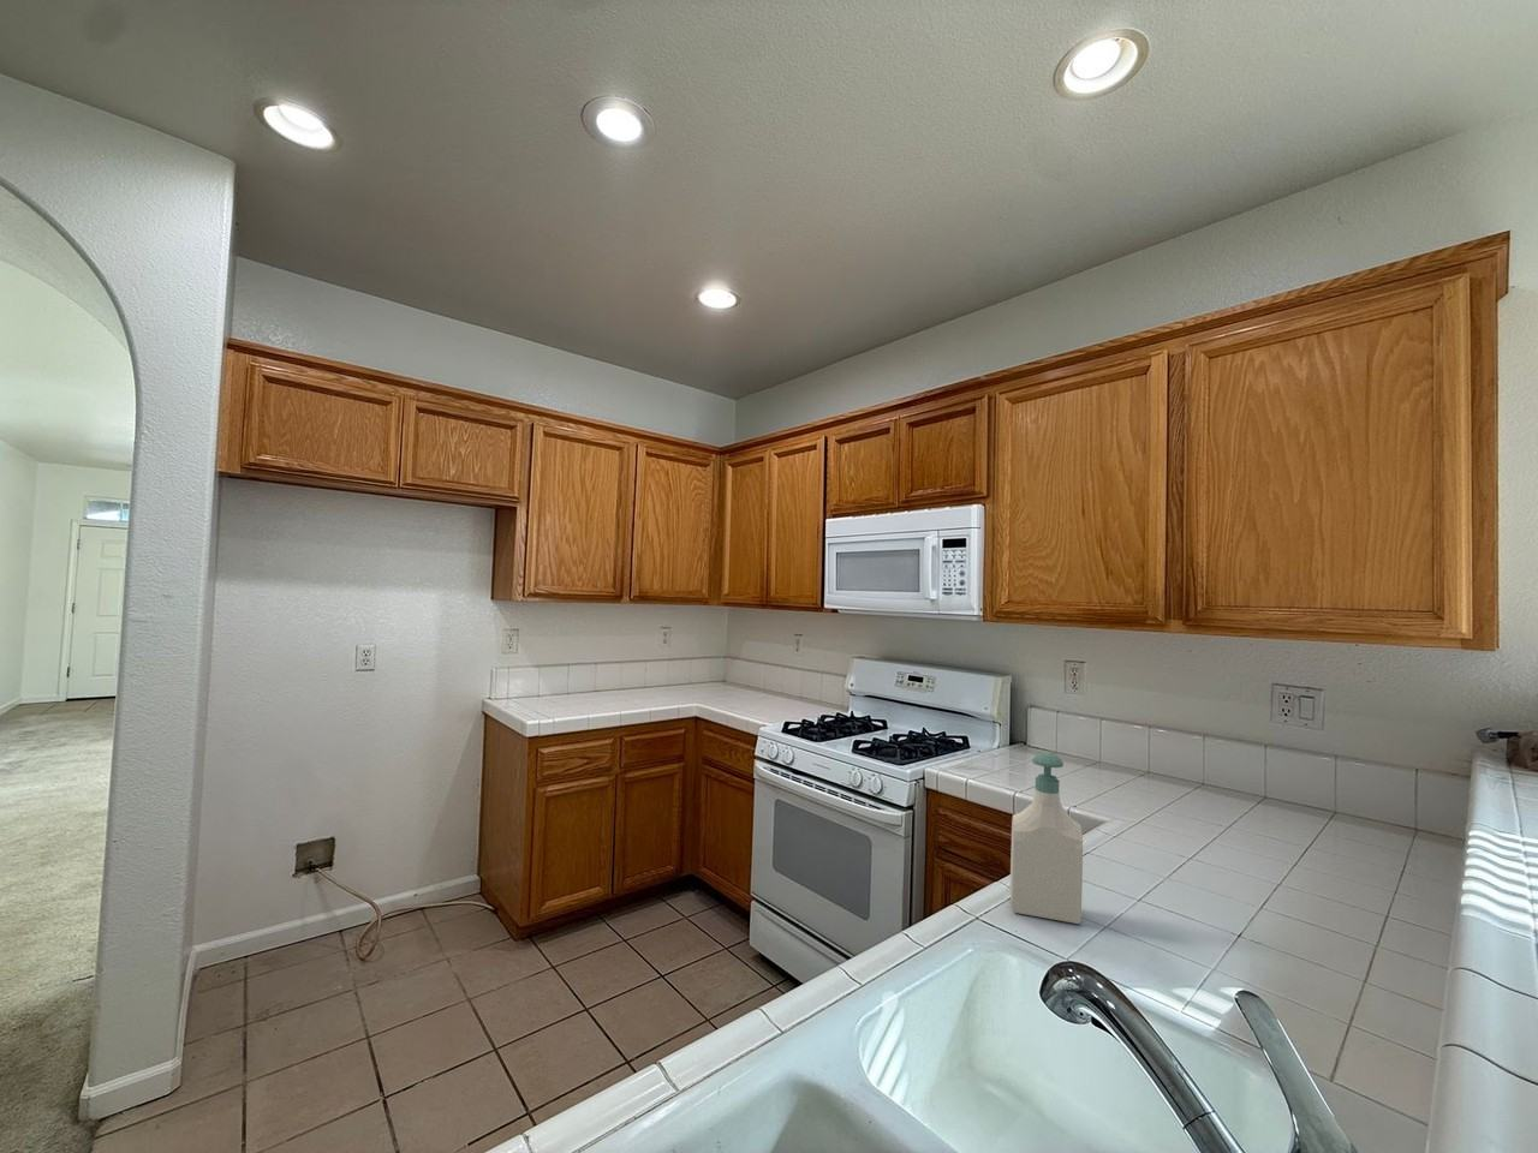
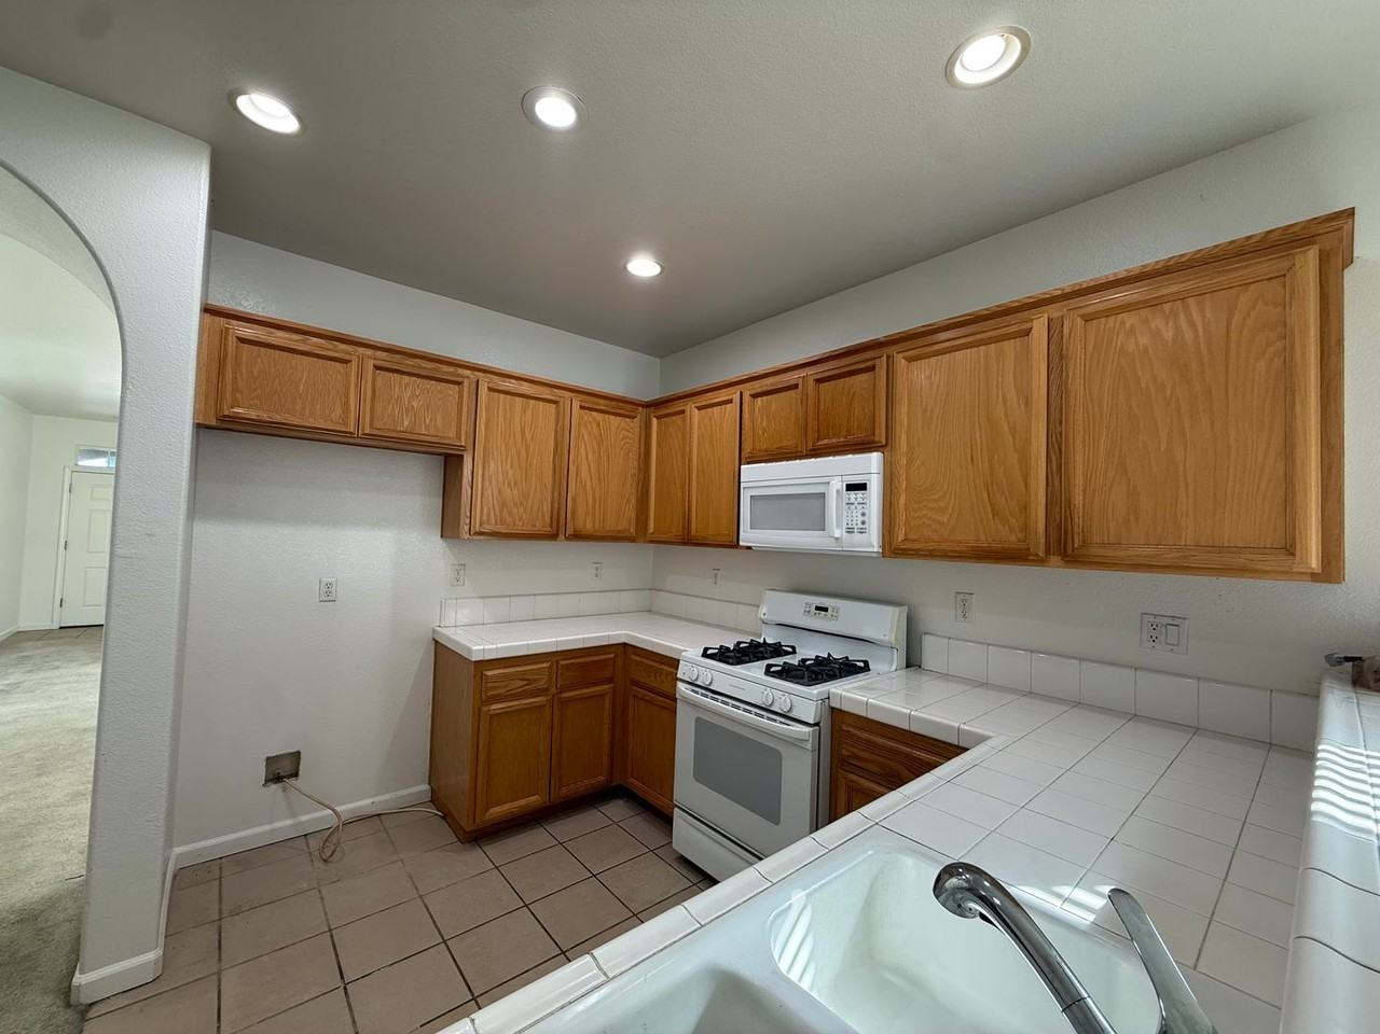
- soap bottle [1009,751,1084,925]
